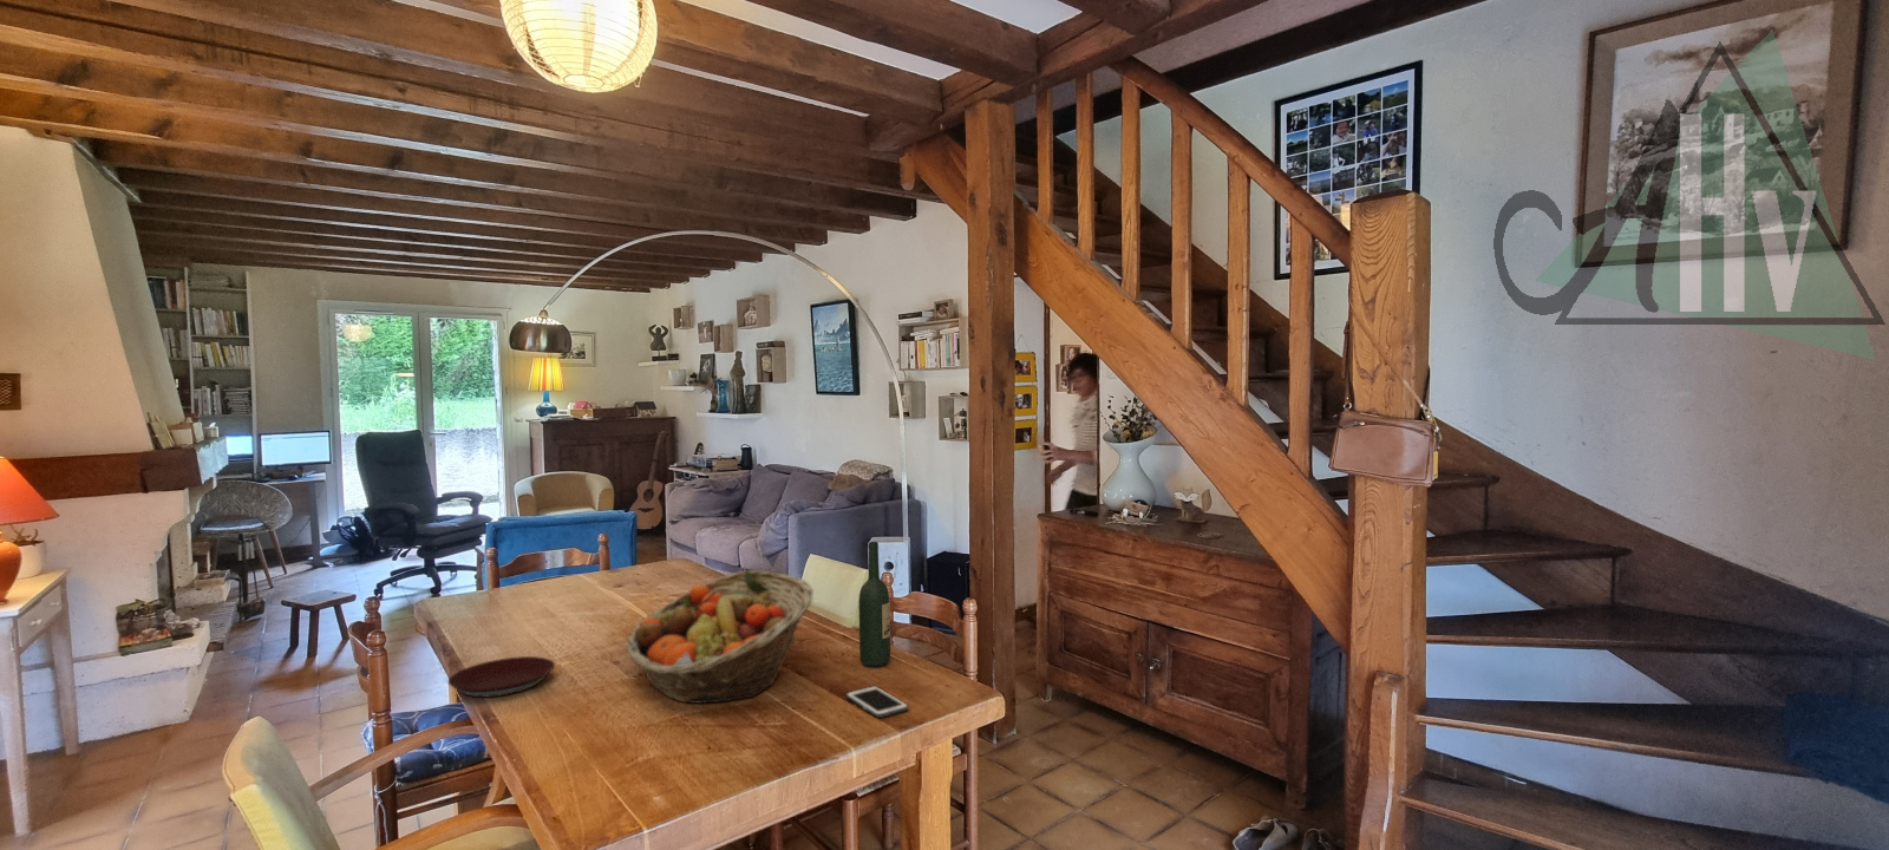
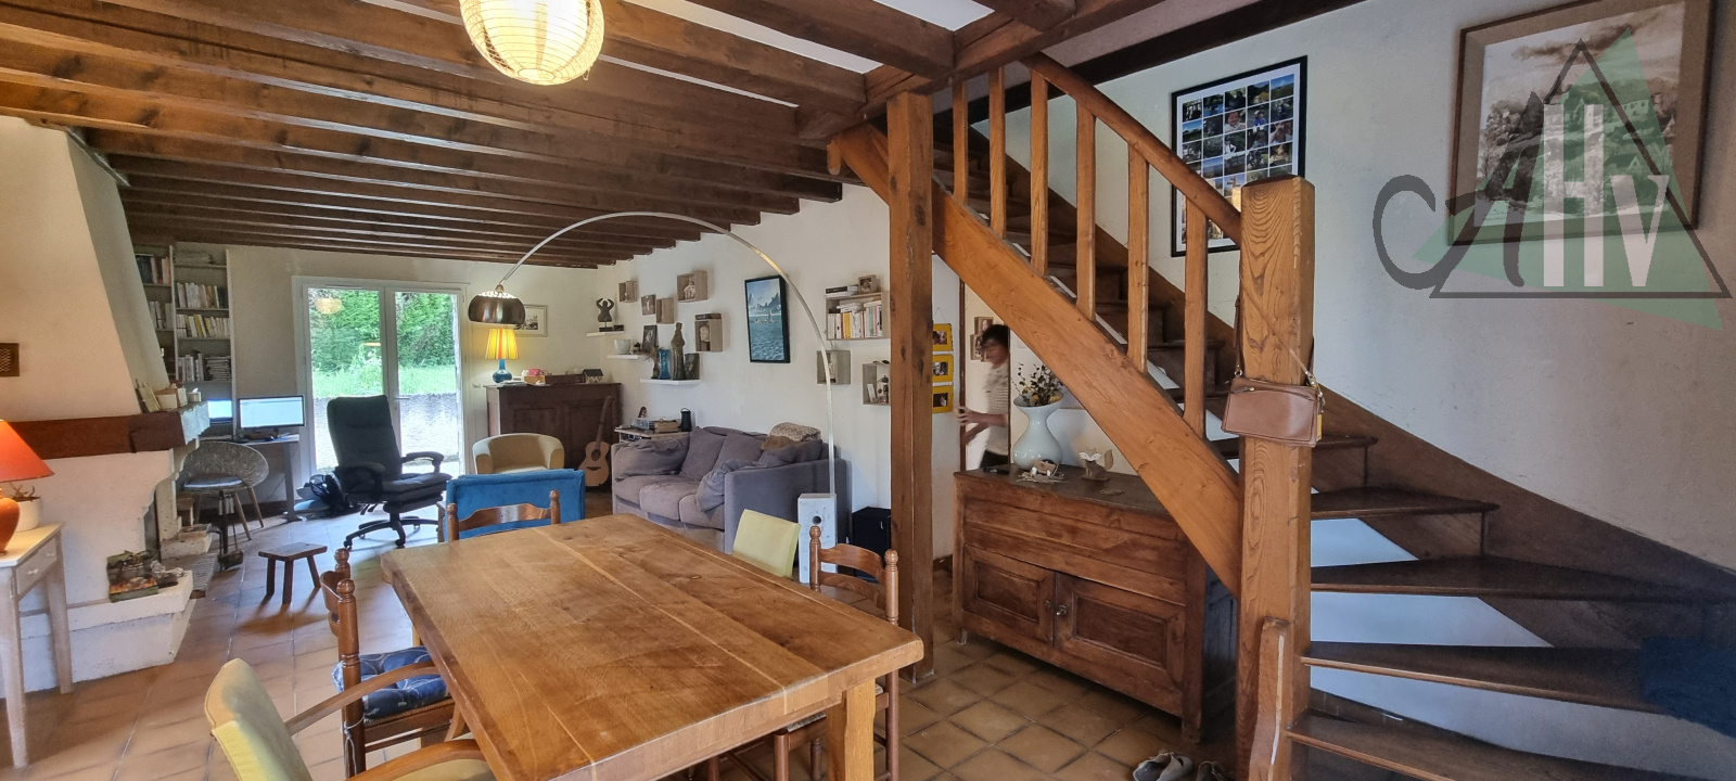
- cell phone [846,685,910,719]
- wine bottle [858,541,891,668]
- fruit basket [624,569,814,703]
- plate [447,655,557,698]
